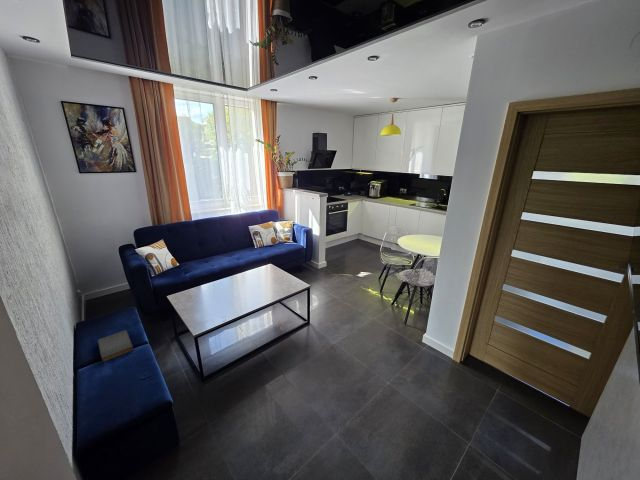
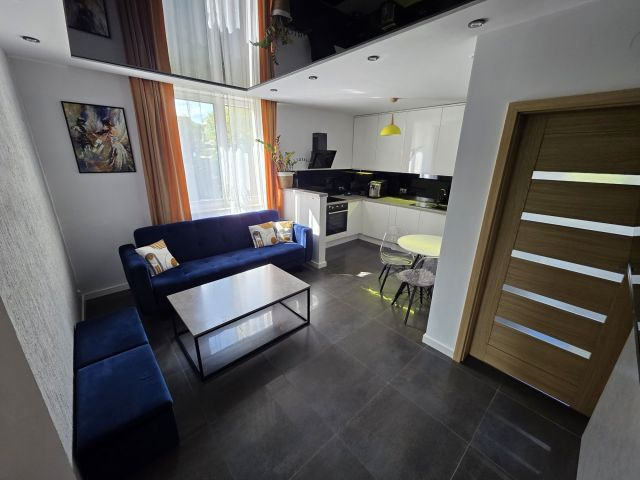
- book [97,329,134,363]
